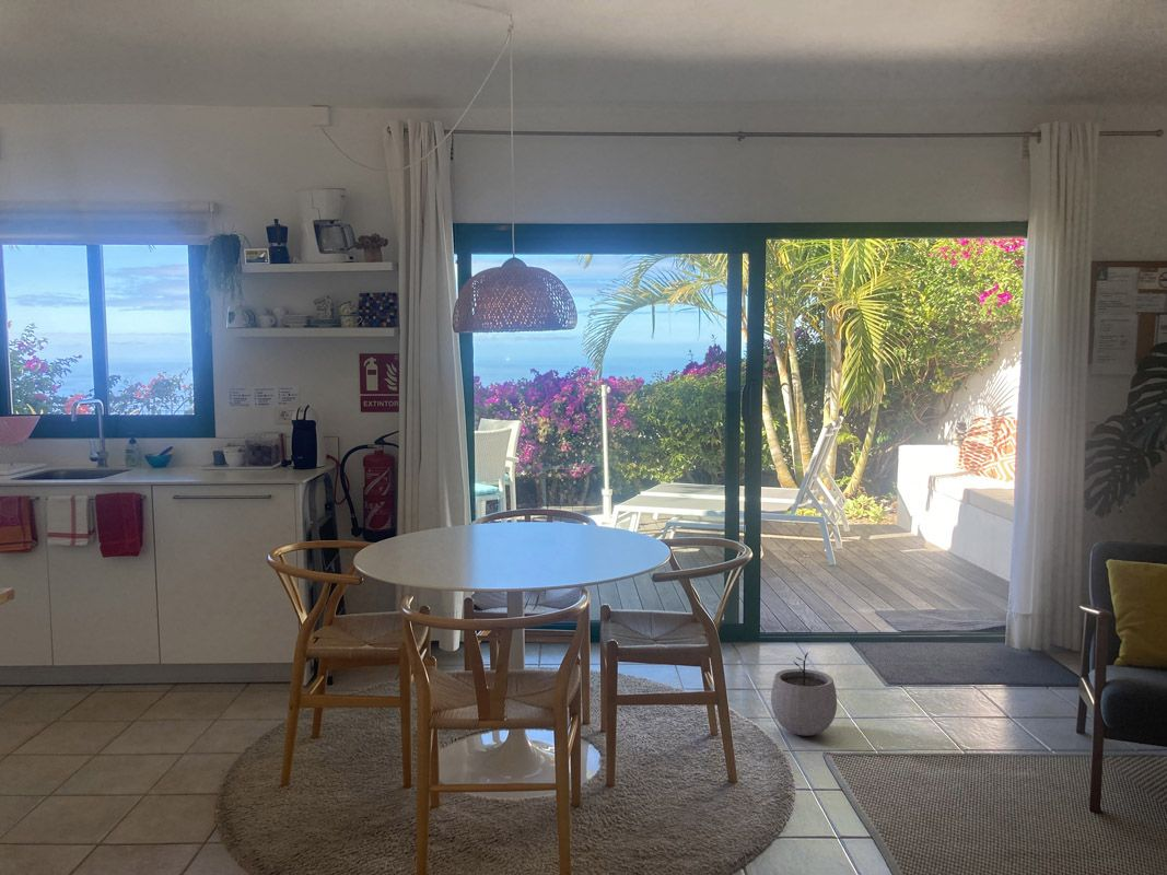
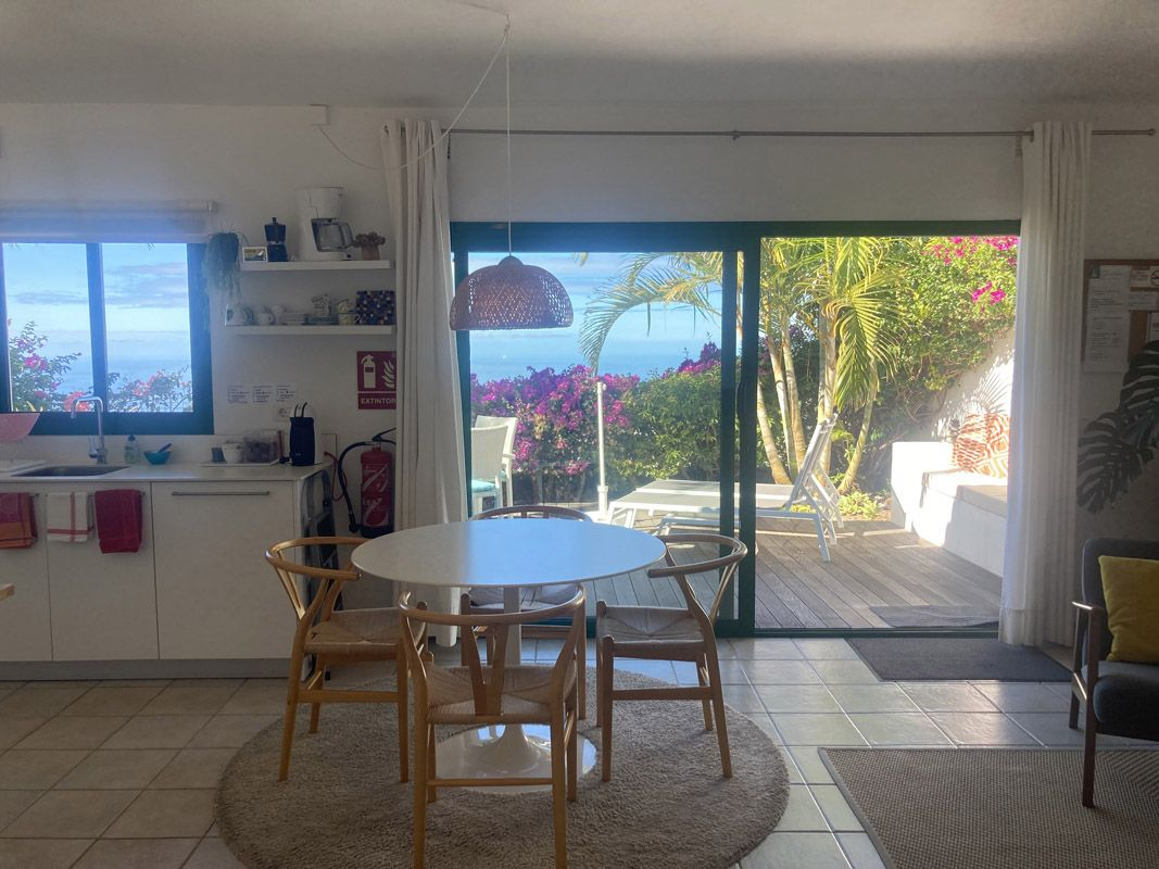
- plant pot [770,651,838,737]
